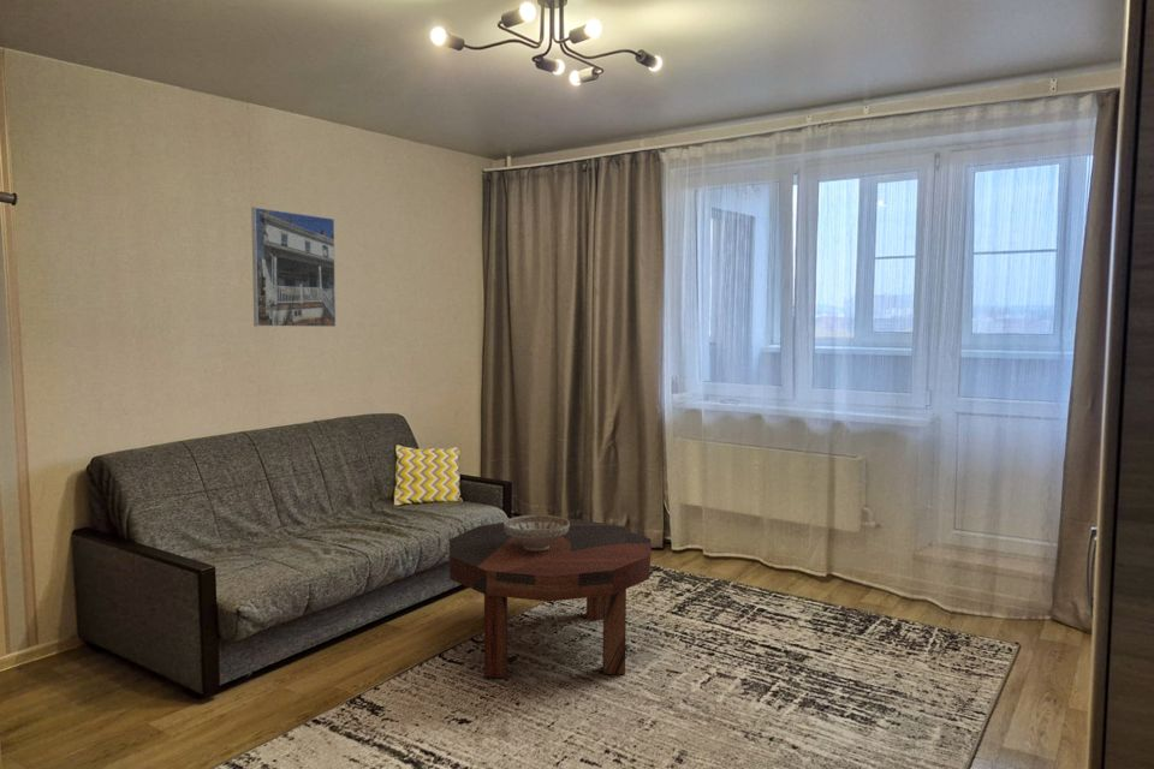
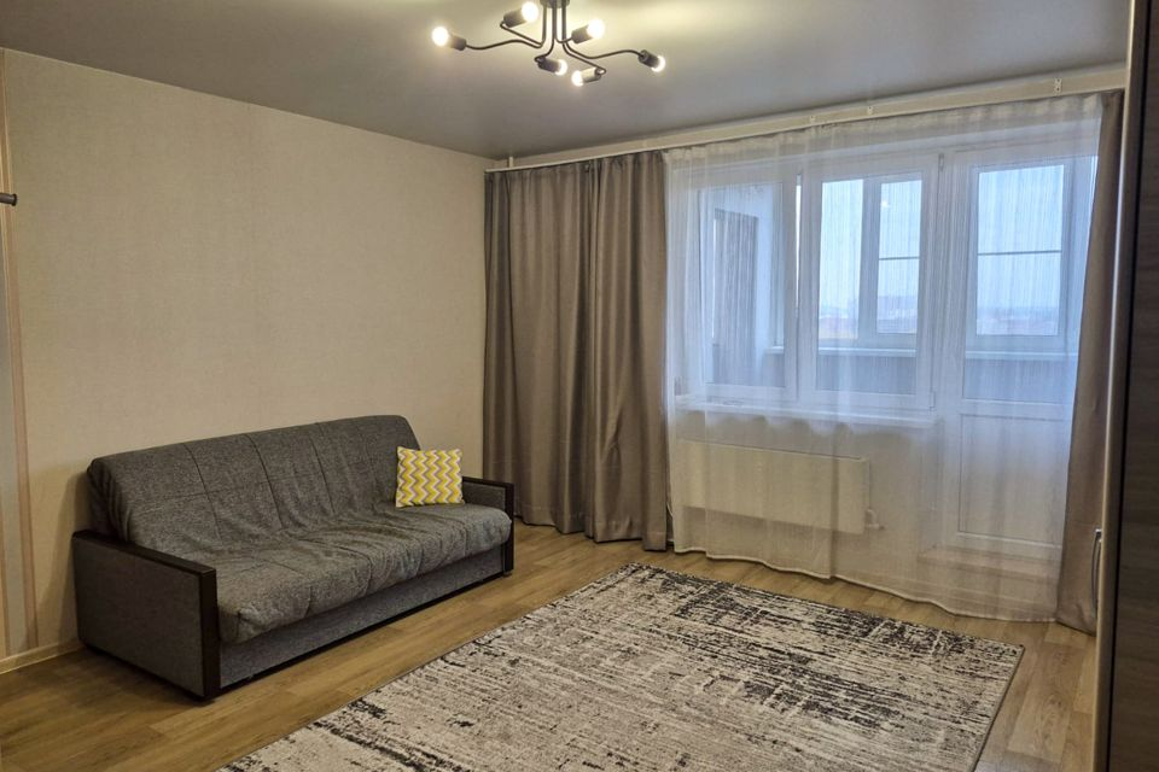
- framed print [250,207,337,328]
- coffee table [448,518,653,679]
- decorative bowl [504,514,570,552]
